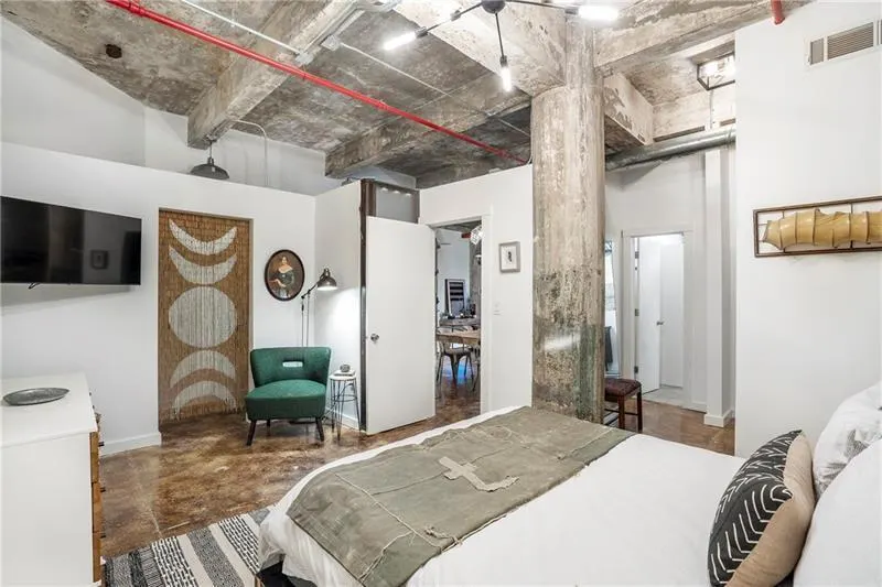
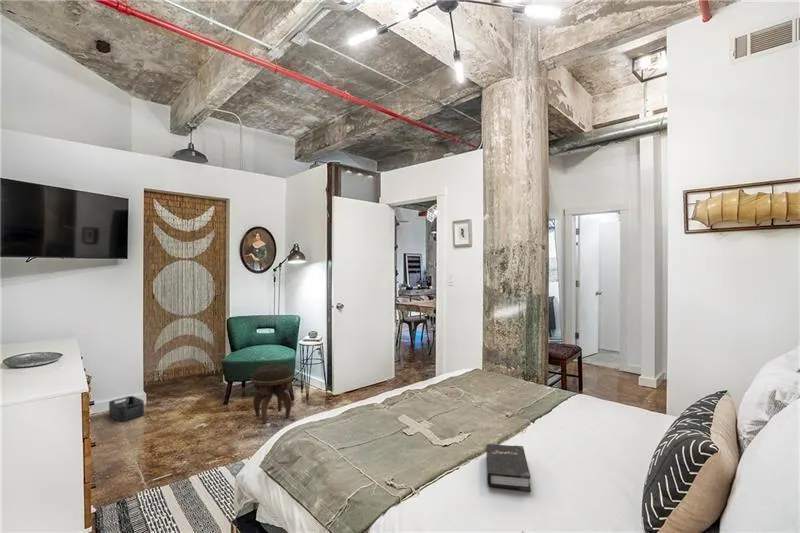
+ hardback book [485,443,532,492]
+ storage bin [108,395,145,422]
+ footstool [250,364,294,425]
